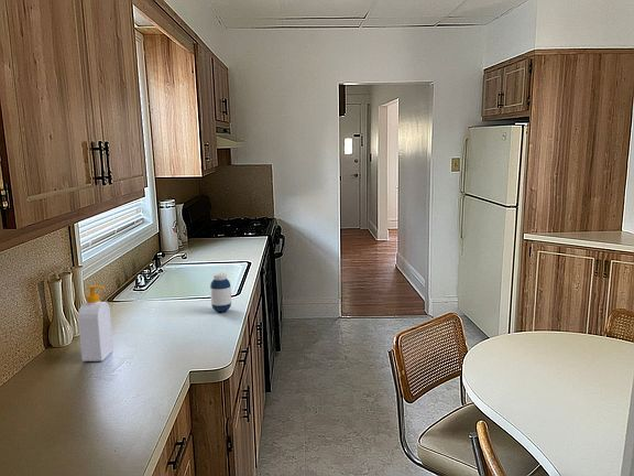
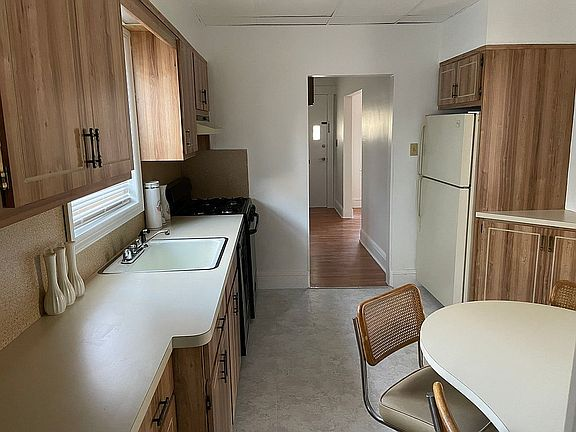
- soap bottle [77,284,114,363]
- medicine bottle [209,272,232,313]
